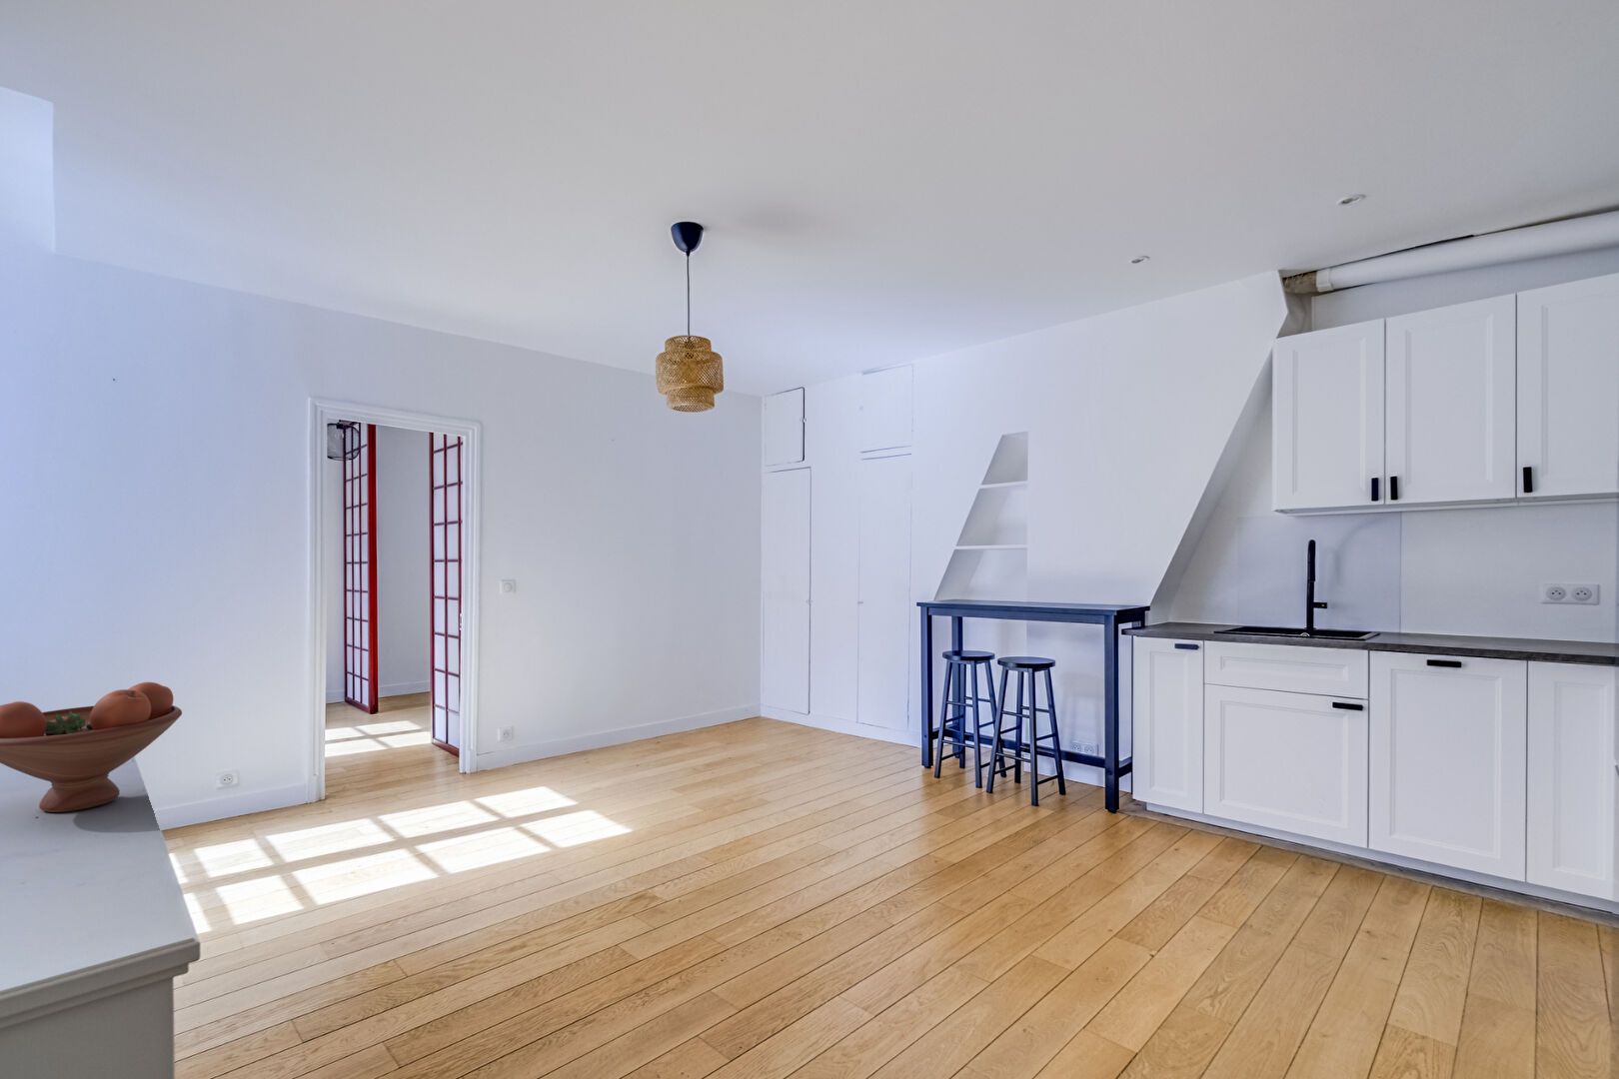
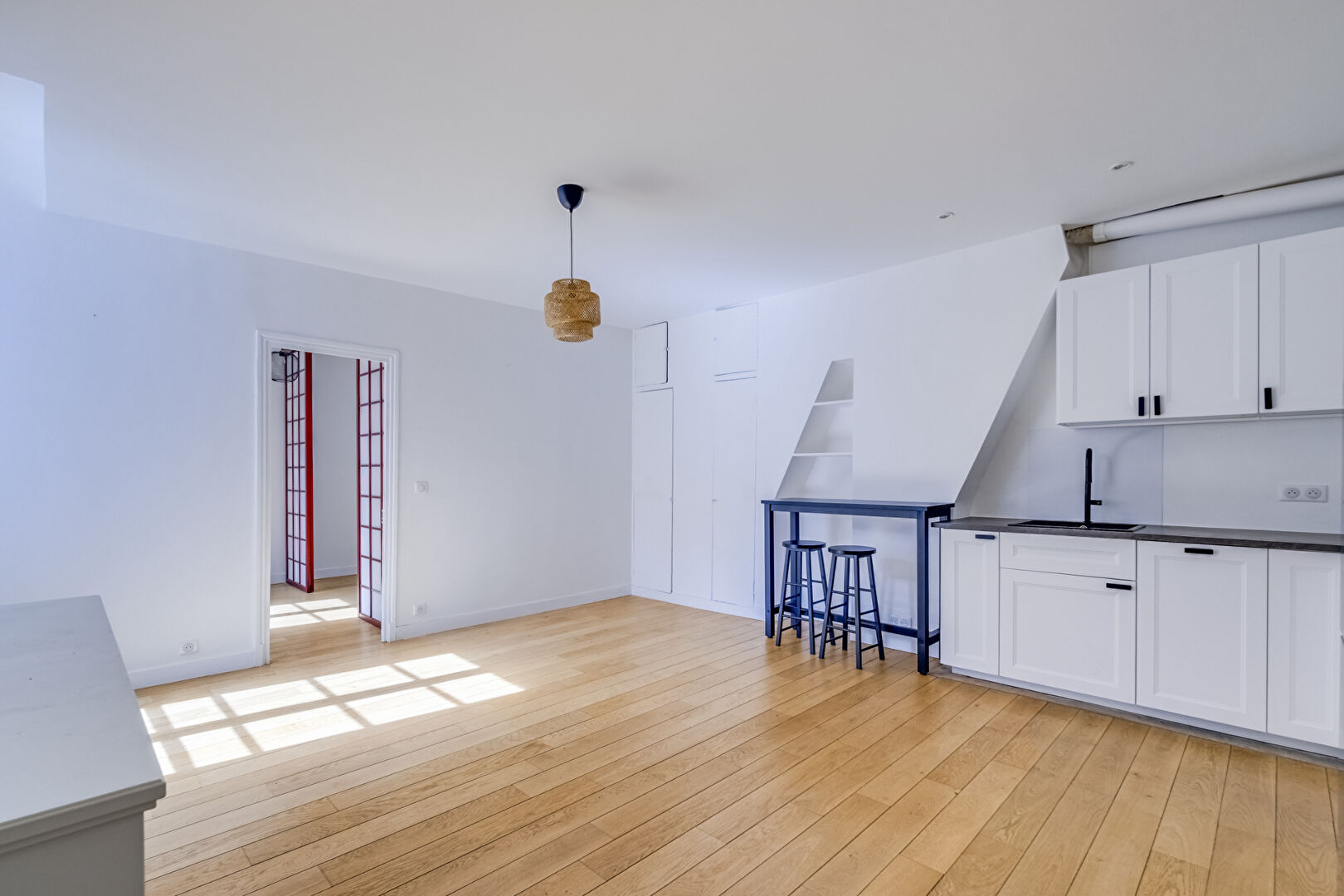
- fruit bowl [0,682,183,813]
